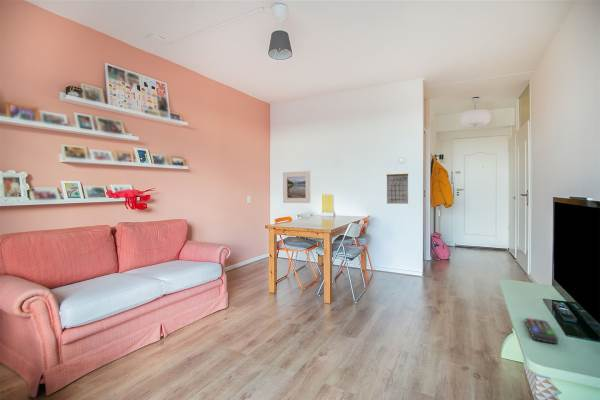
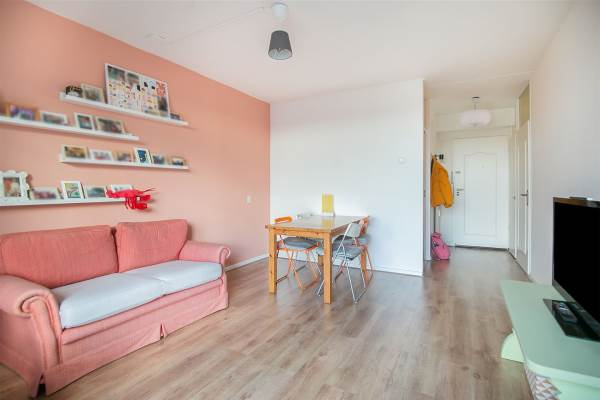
- calendar [386,167,409,205]
- remote control [525,317,559,345]
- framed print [282,170,312,204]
